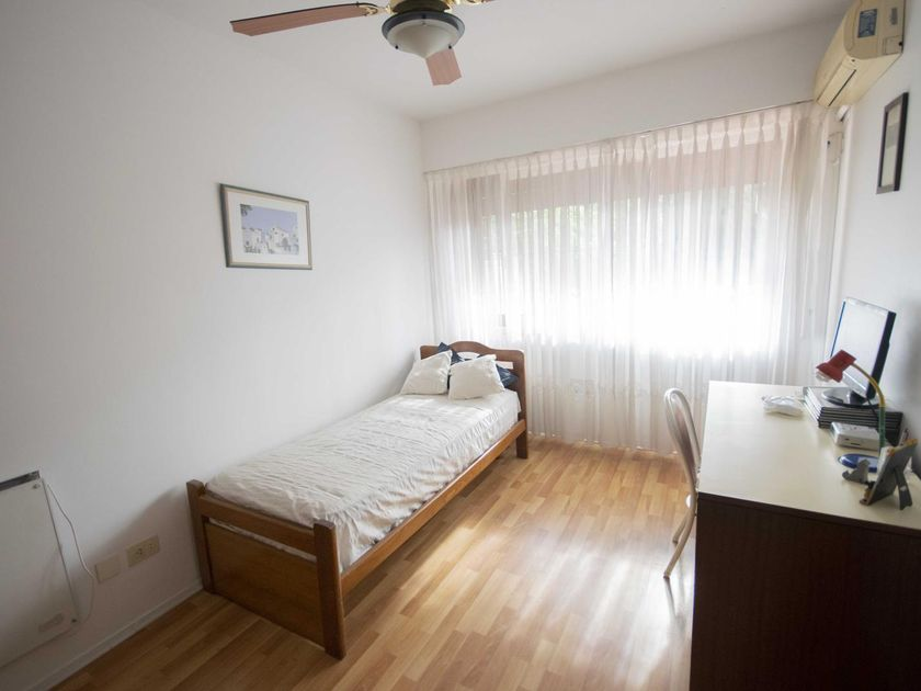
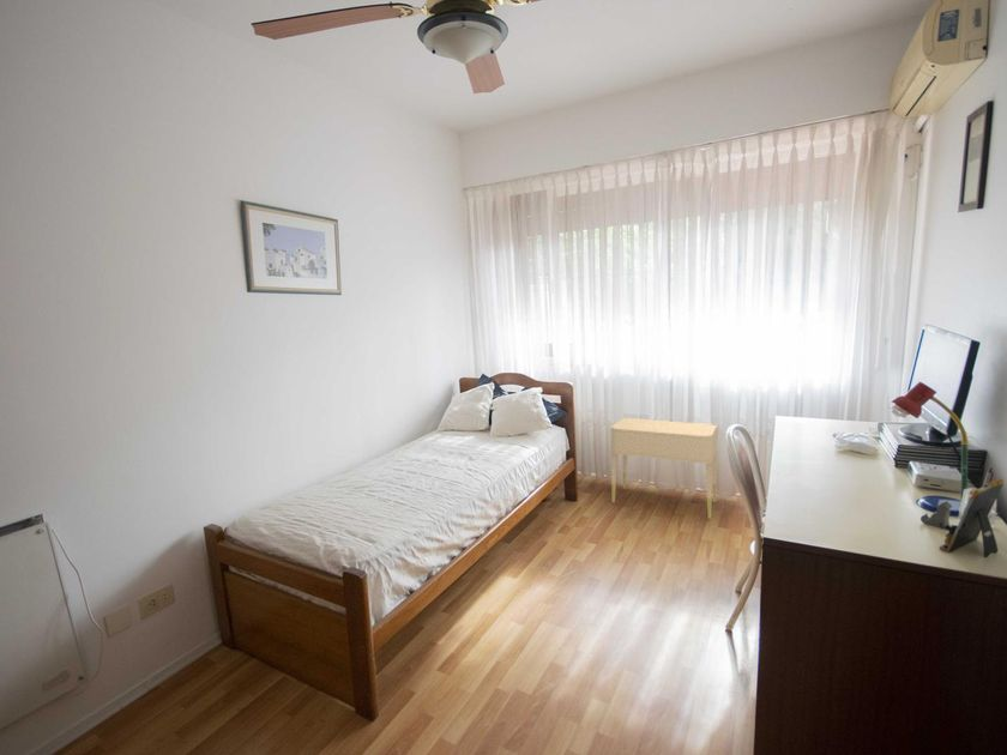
+ nightstand [610,417,718,520]
